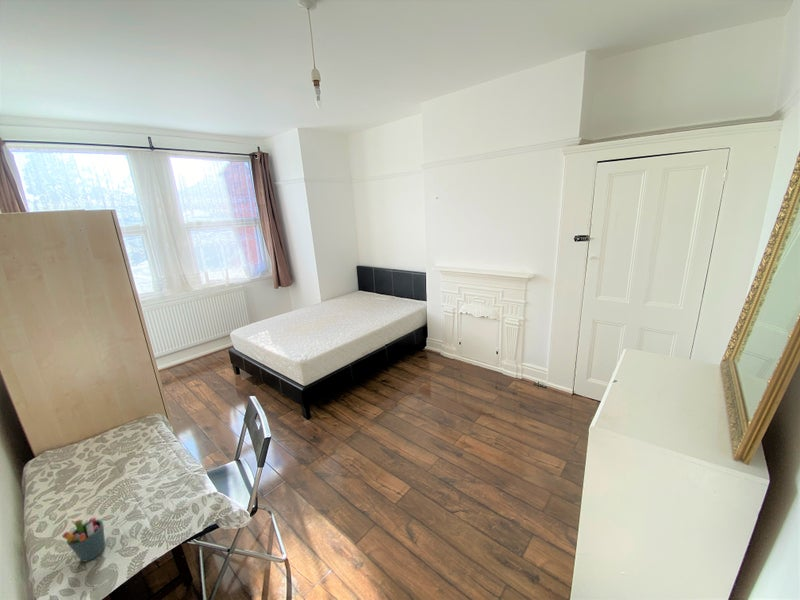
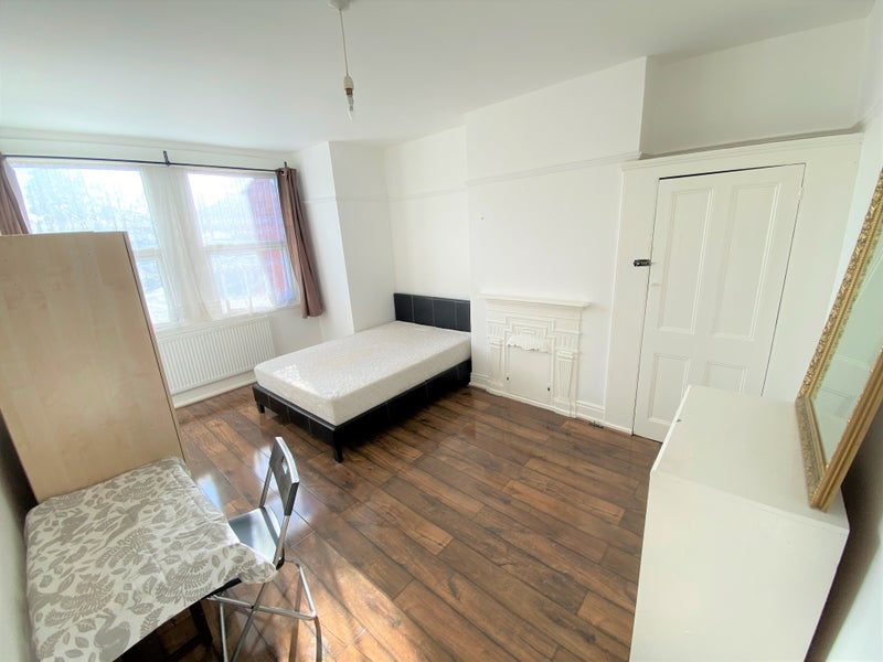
- pen holder [61,516,106,563]
